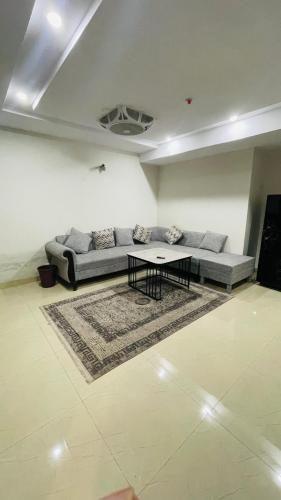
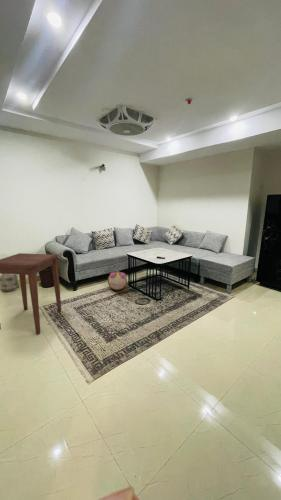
+ plush toy [107,270,128,291]
+ side table [0,252,62,335]
+ basket [0,274,20,293]
